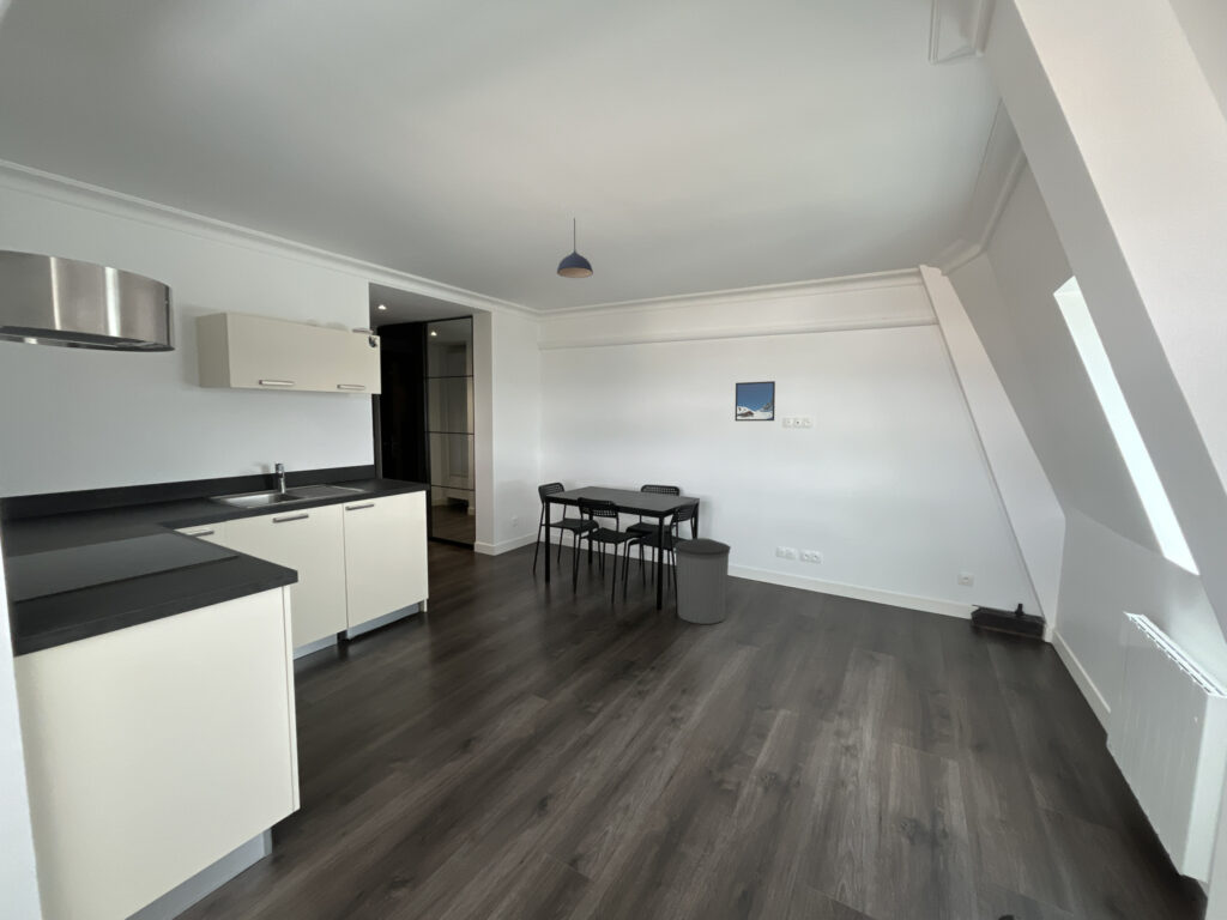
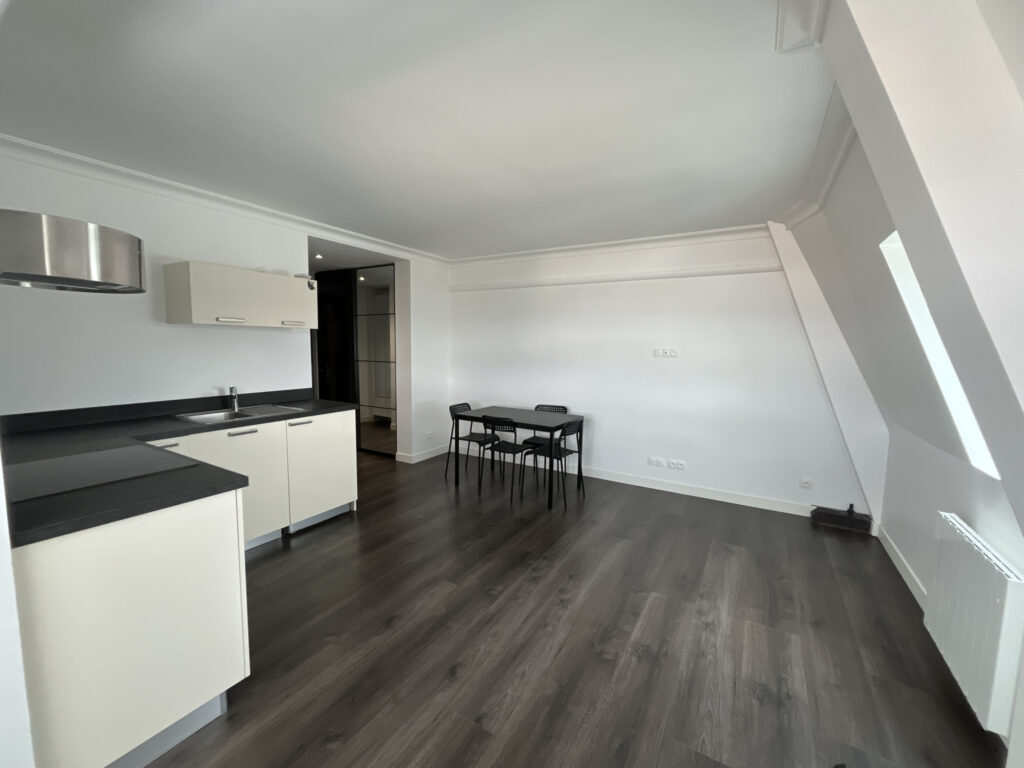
- pendant light [556,217,594,279]
- trash can [672,537,732,625]
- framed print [735,380,776,422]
